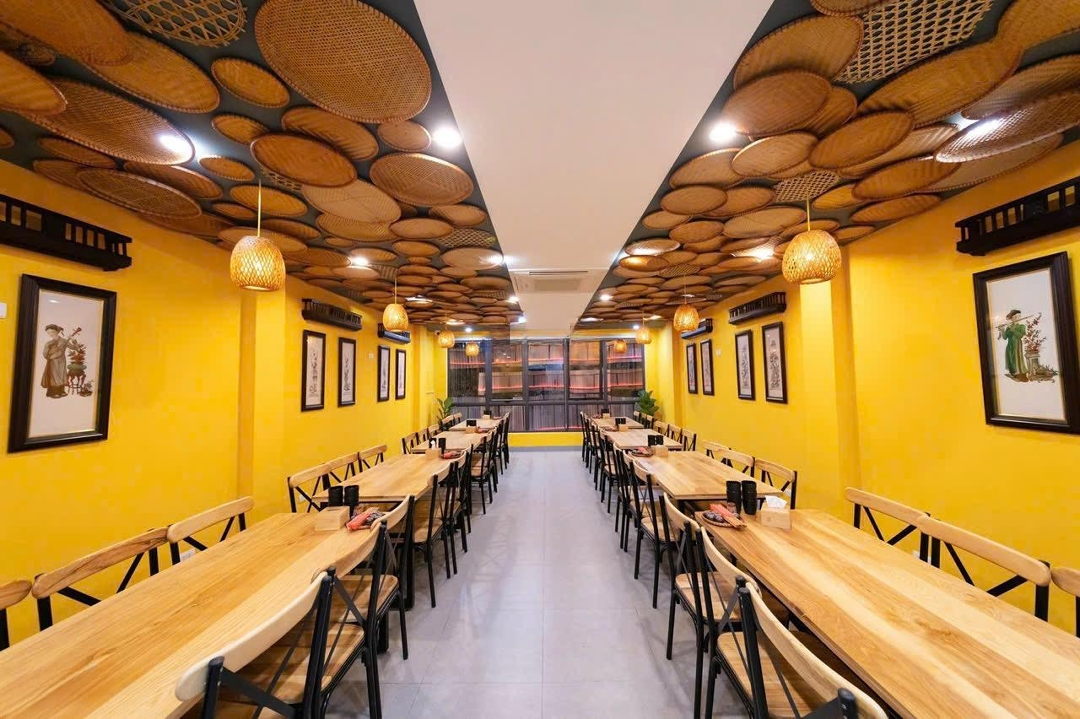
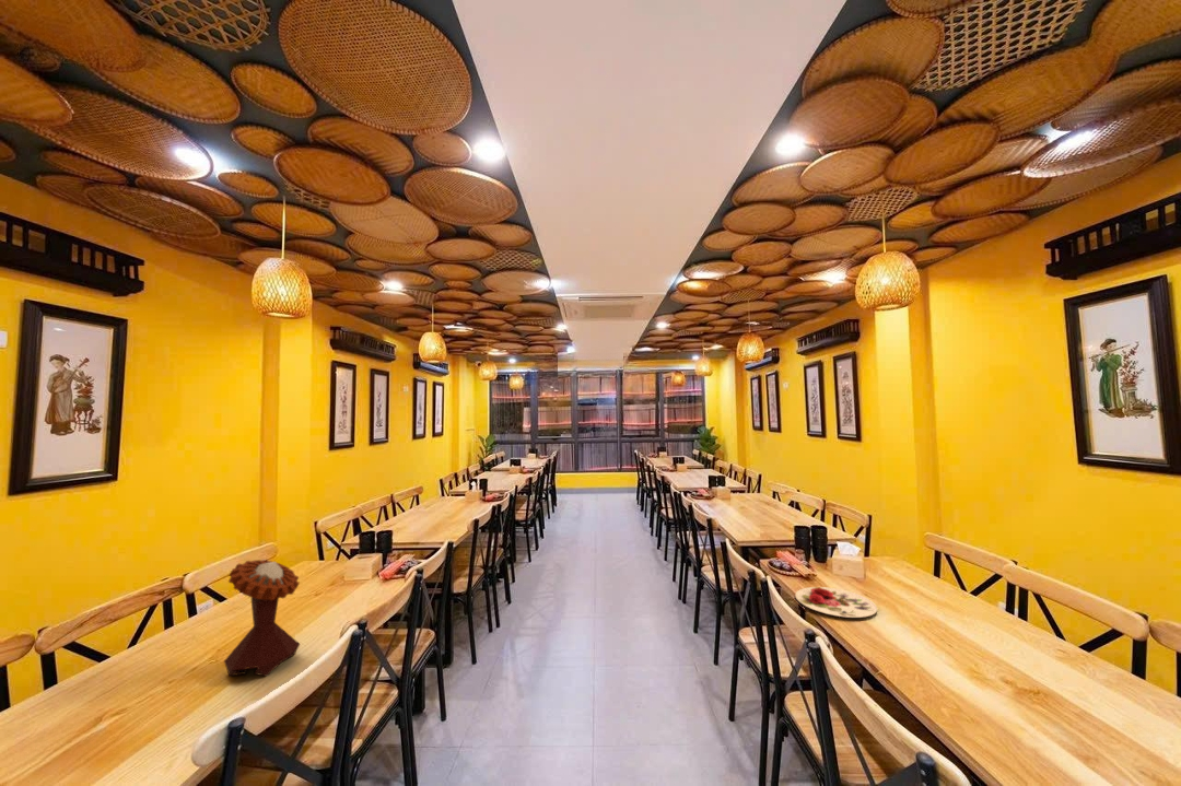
+ plate [794,586,878,619]
+ mushroom [223,559,301,678]
